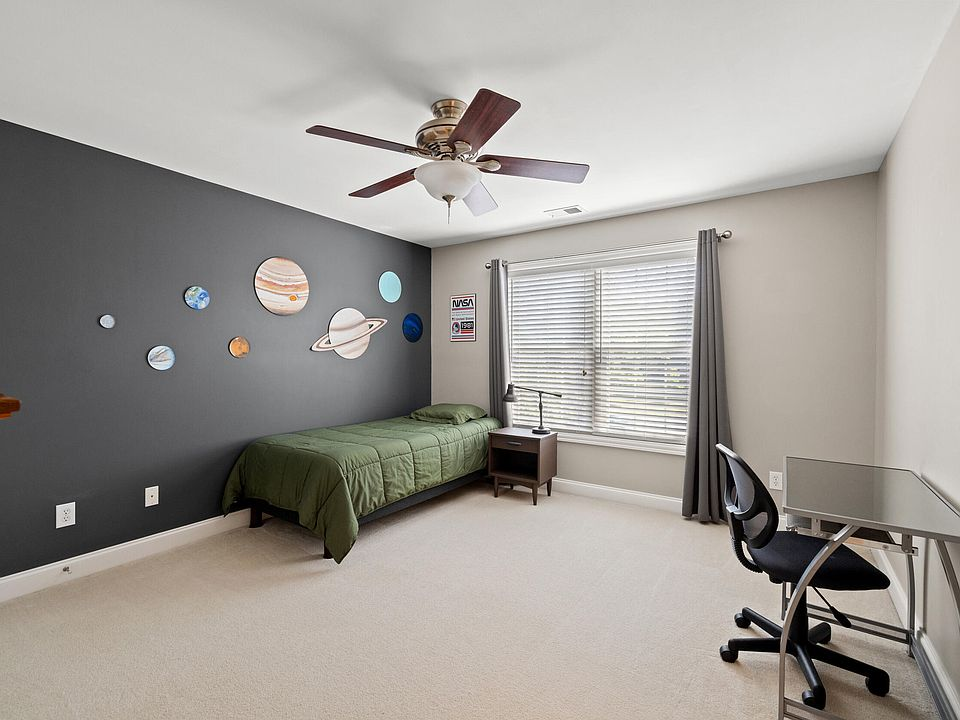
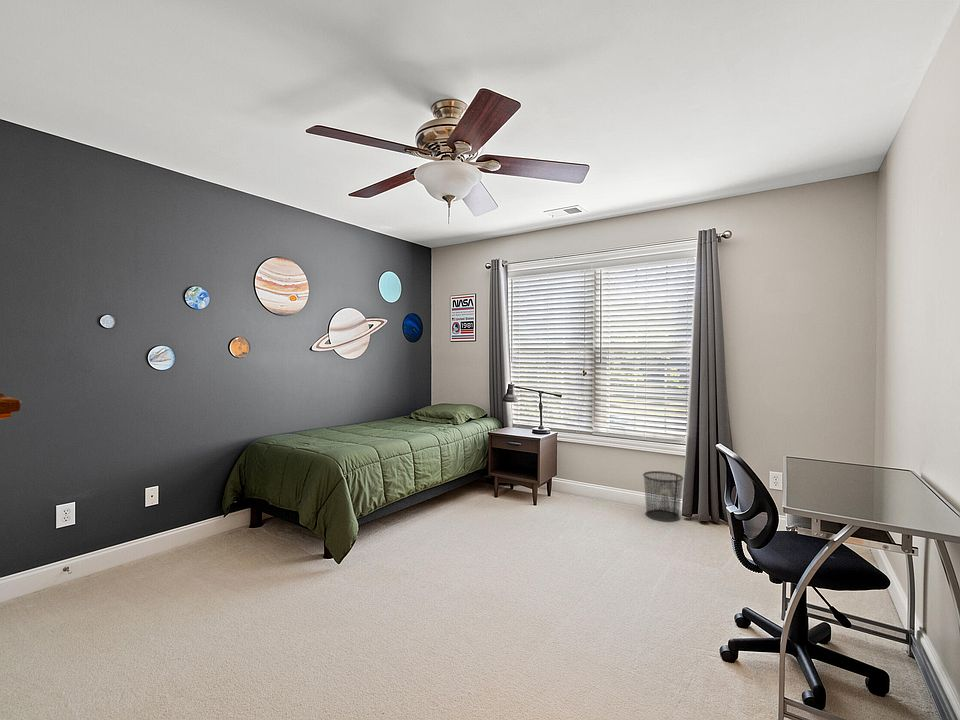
+ waste bin [642,470,685,522]
